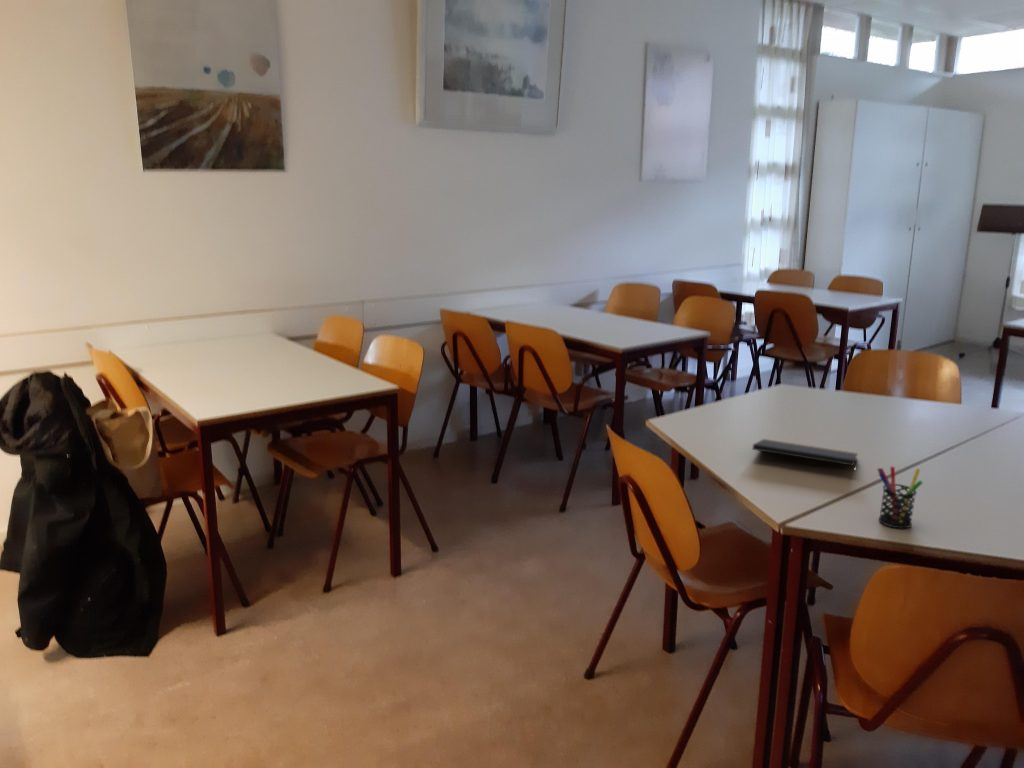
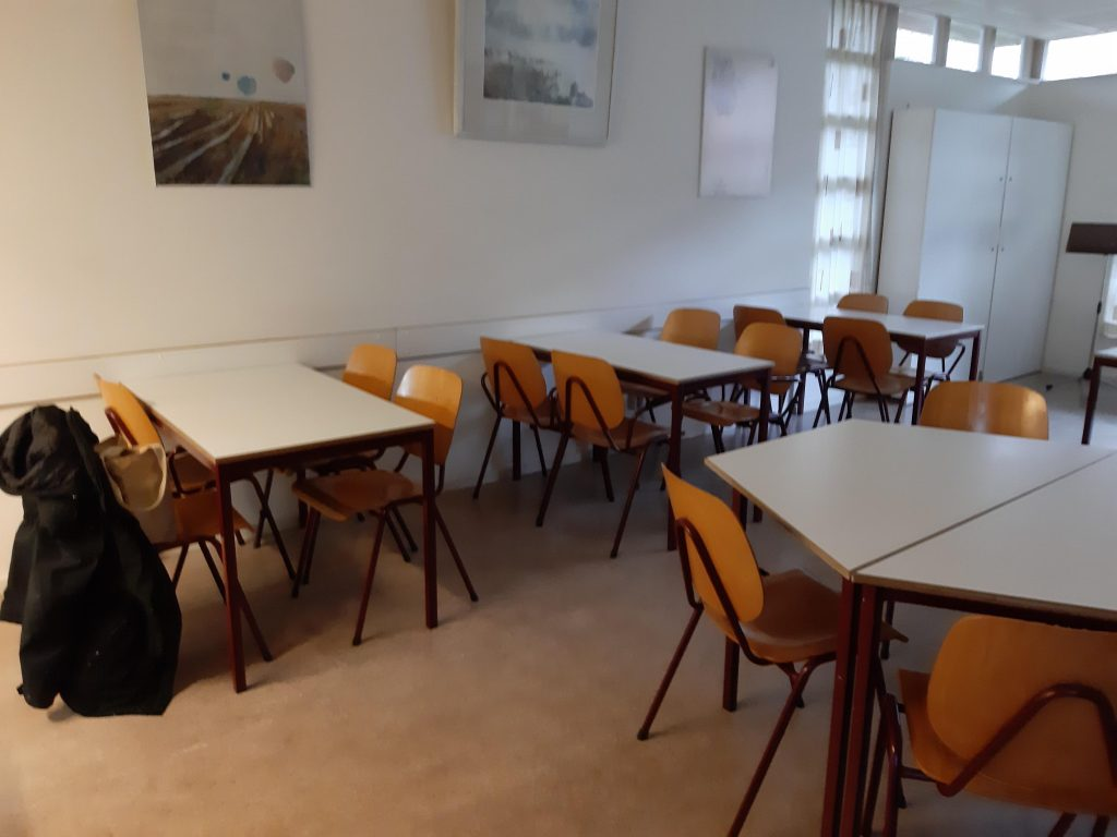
- pen holder [876,465,924,529]
- notepad [751,438,859,479]
